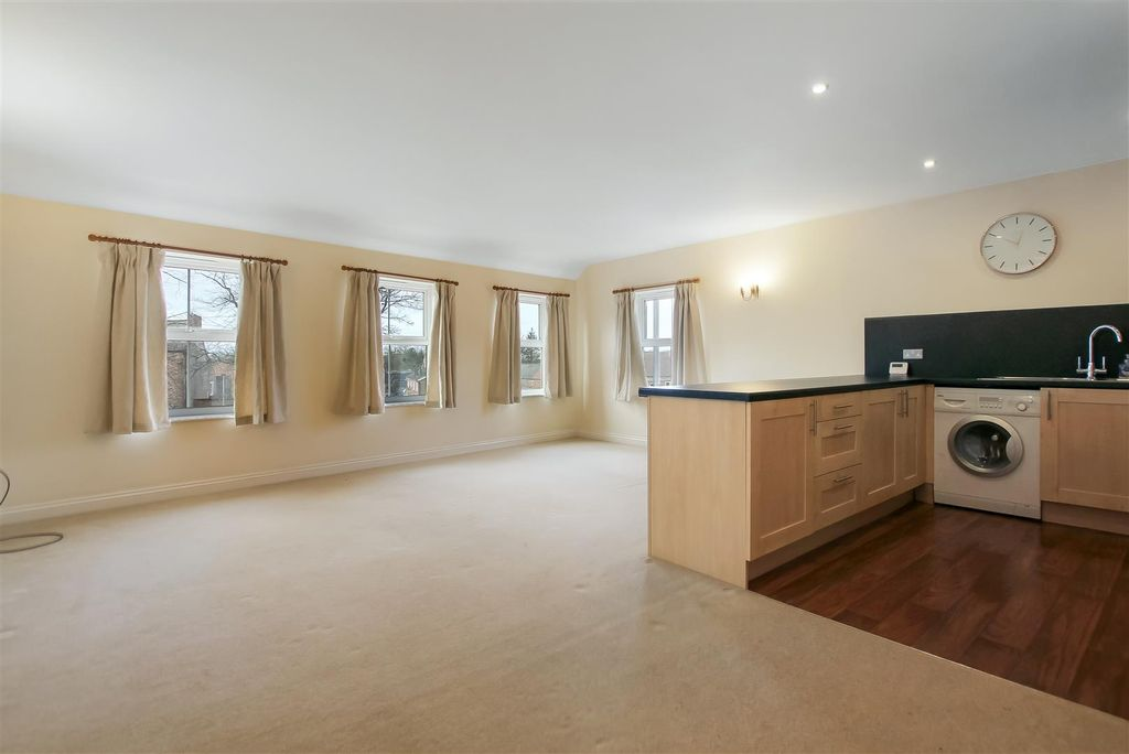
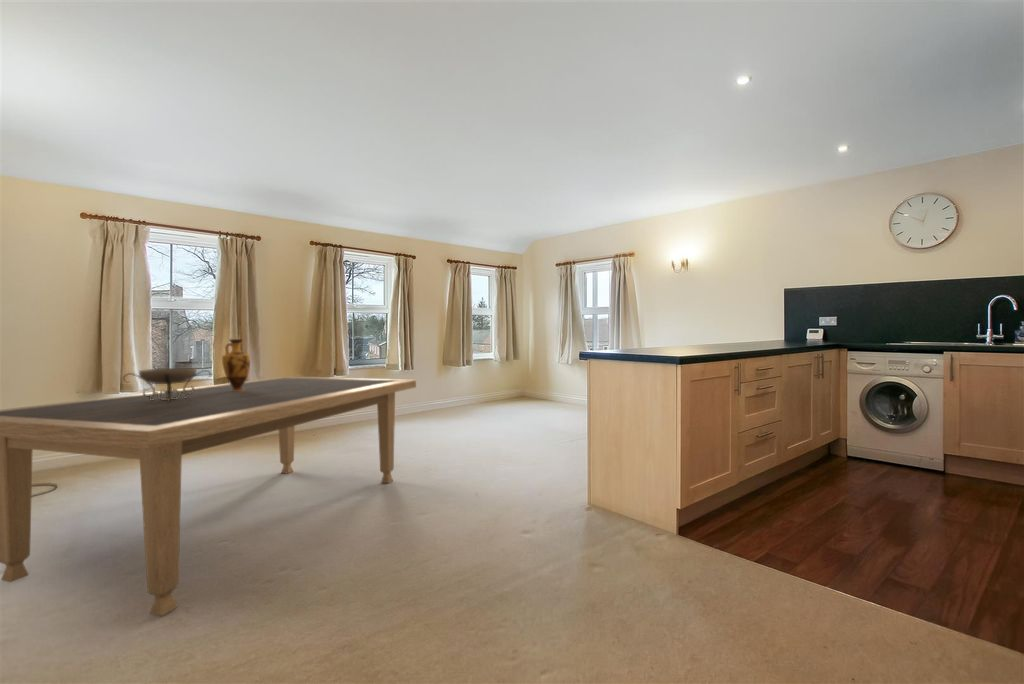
+ dining table [0,376,417,617]
+ decorative bowl [122,367,212,401]
+ vase [221,338,251,391]
